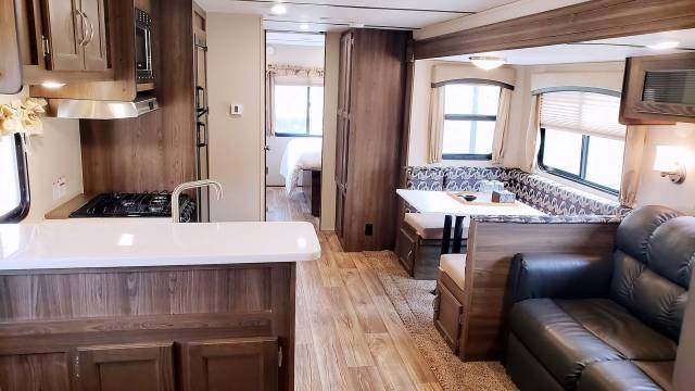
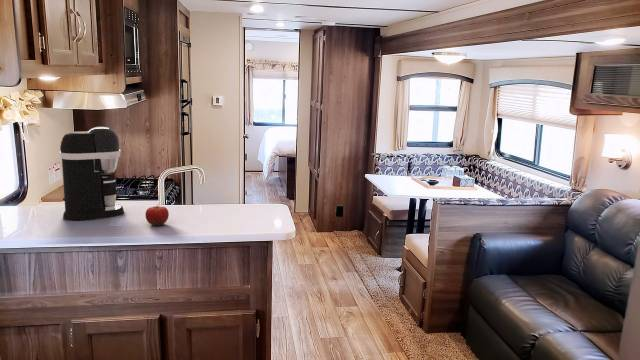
+ coffee maker [59,126,125,221]
+ fruit [144,205,170,227]
